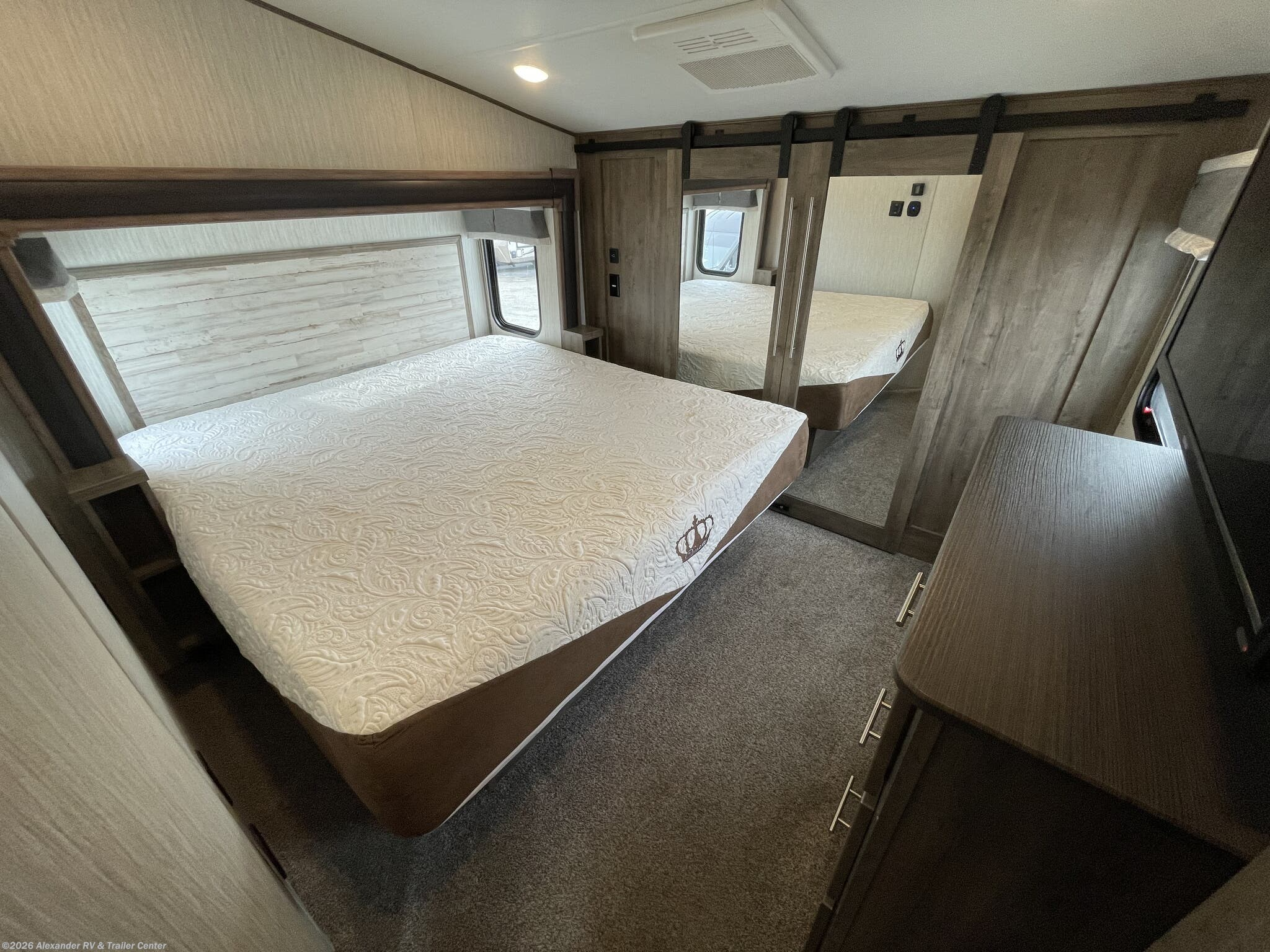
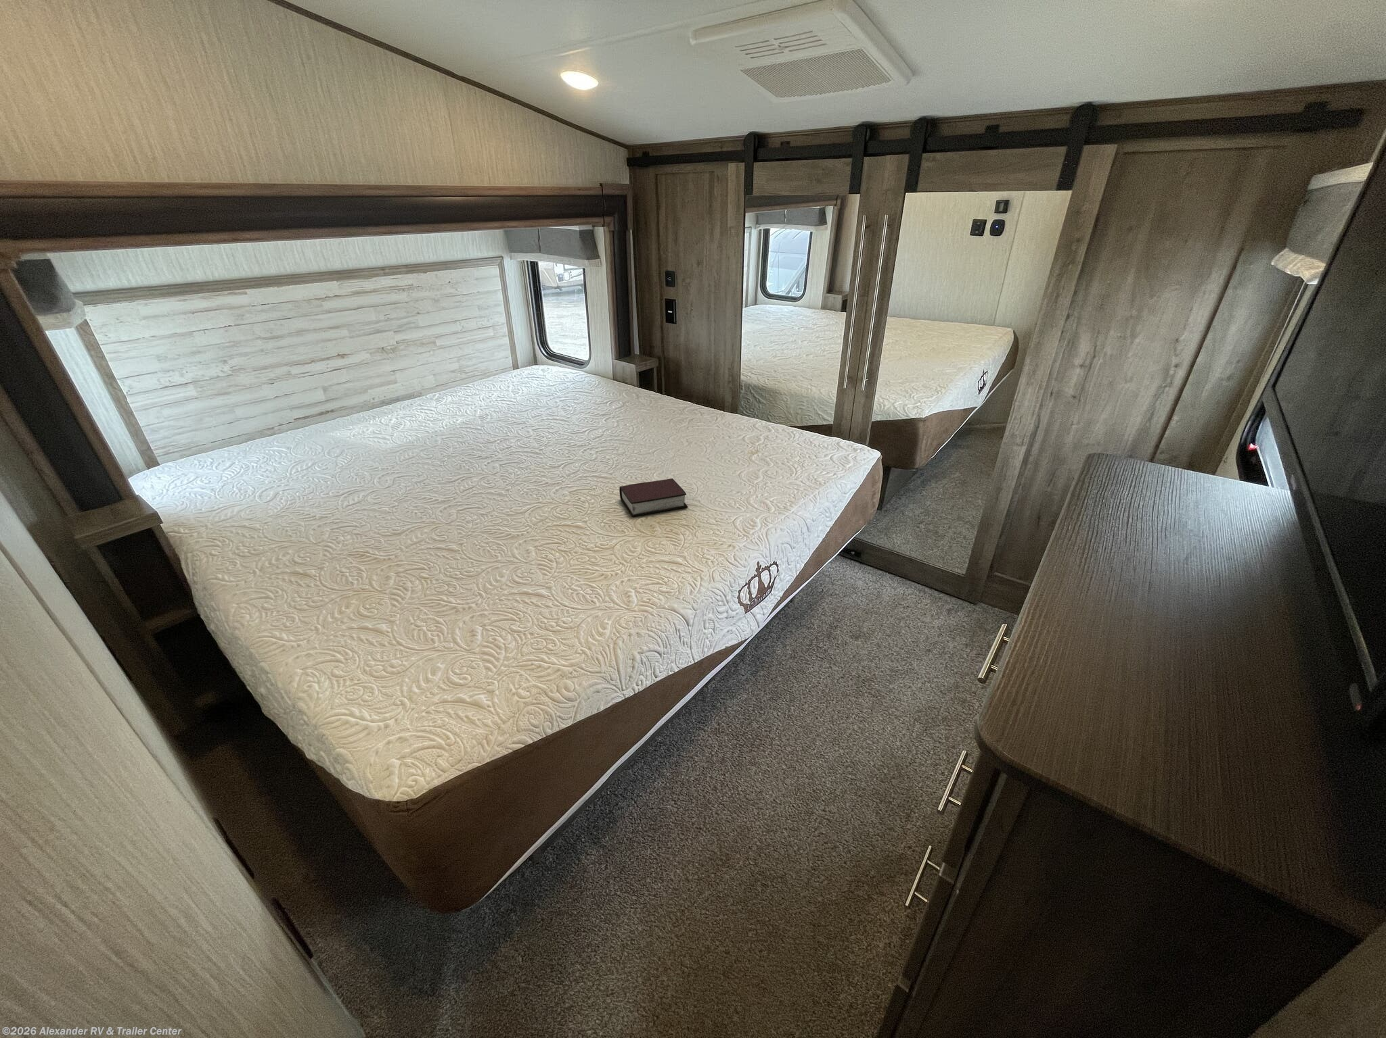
+ bible [619,478,689,517]
